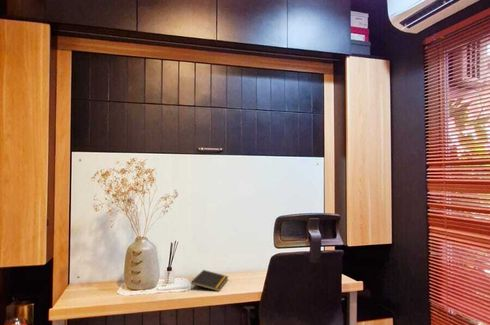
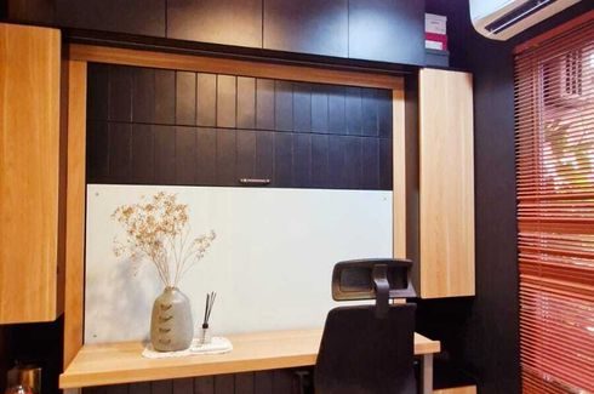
- notepad [190,269,229,292]
